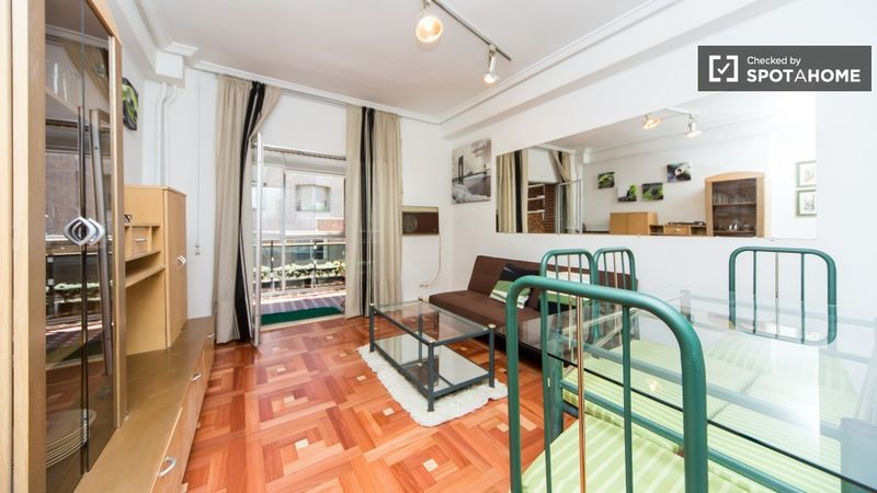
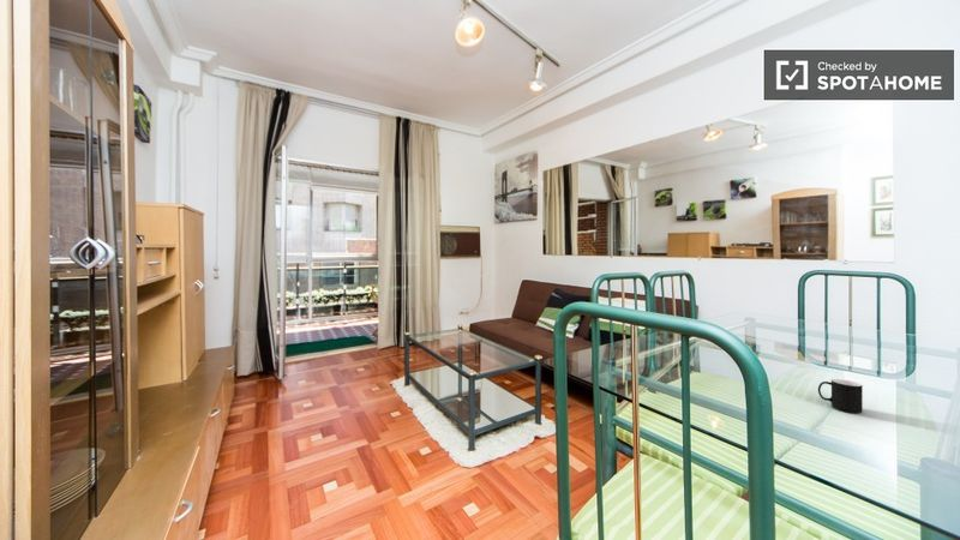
+ cup [817,378,864,414]
